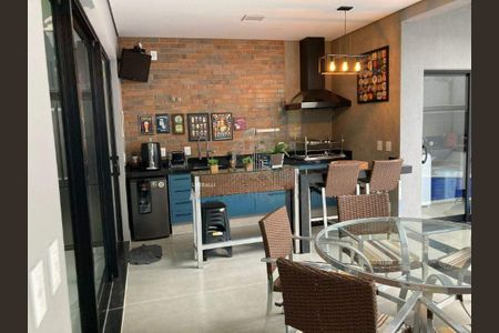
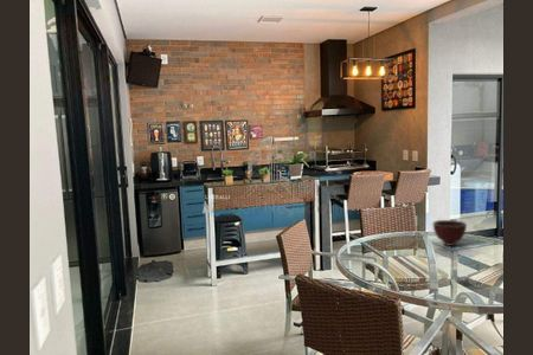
+ bowl [432,219,468,247]
